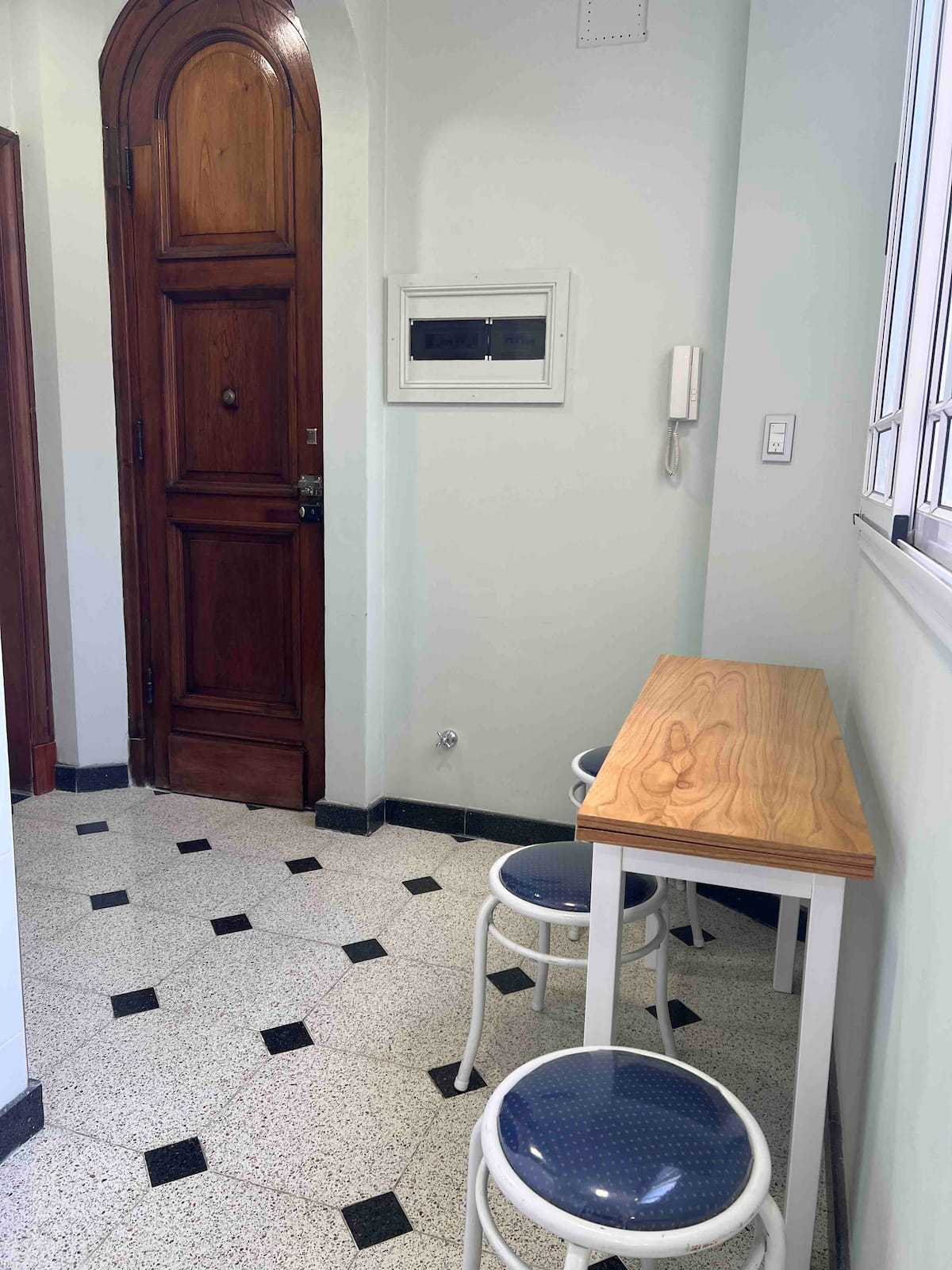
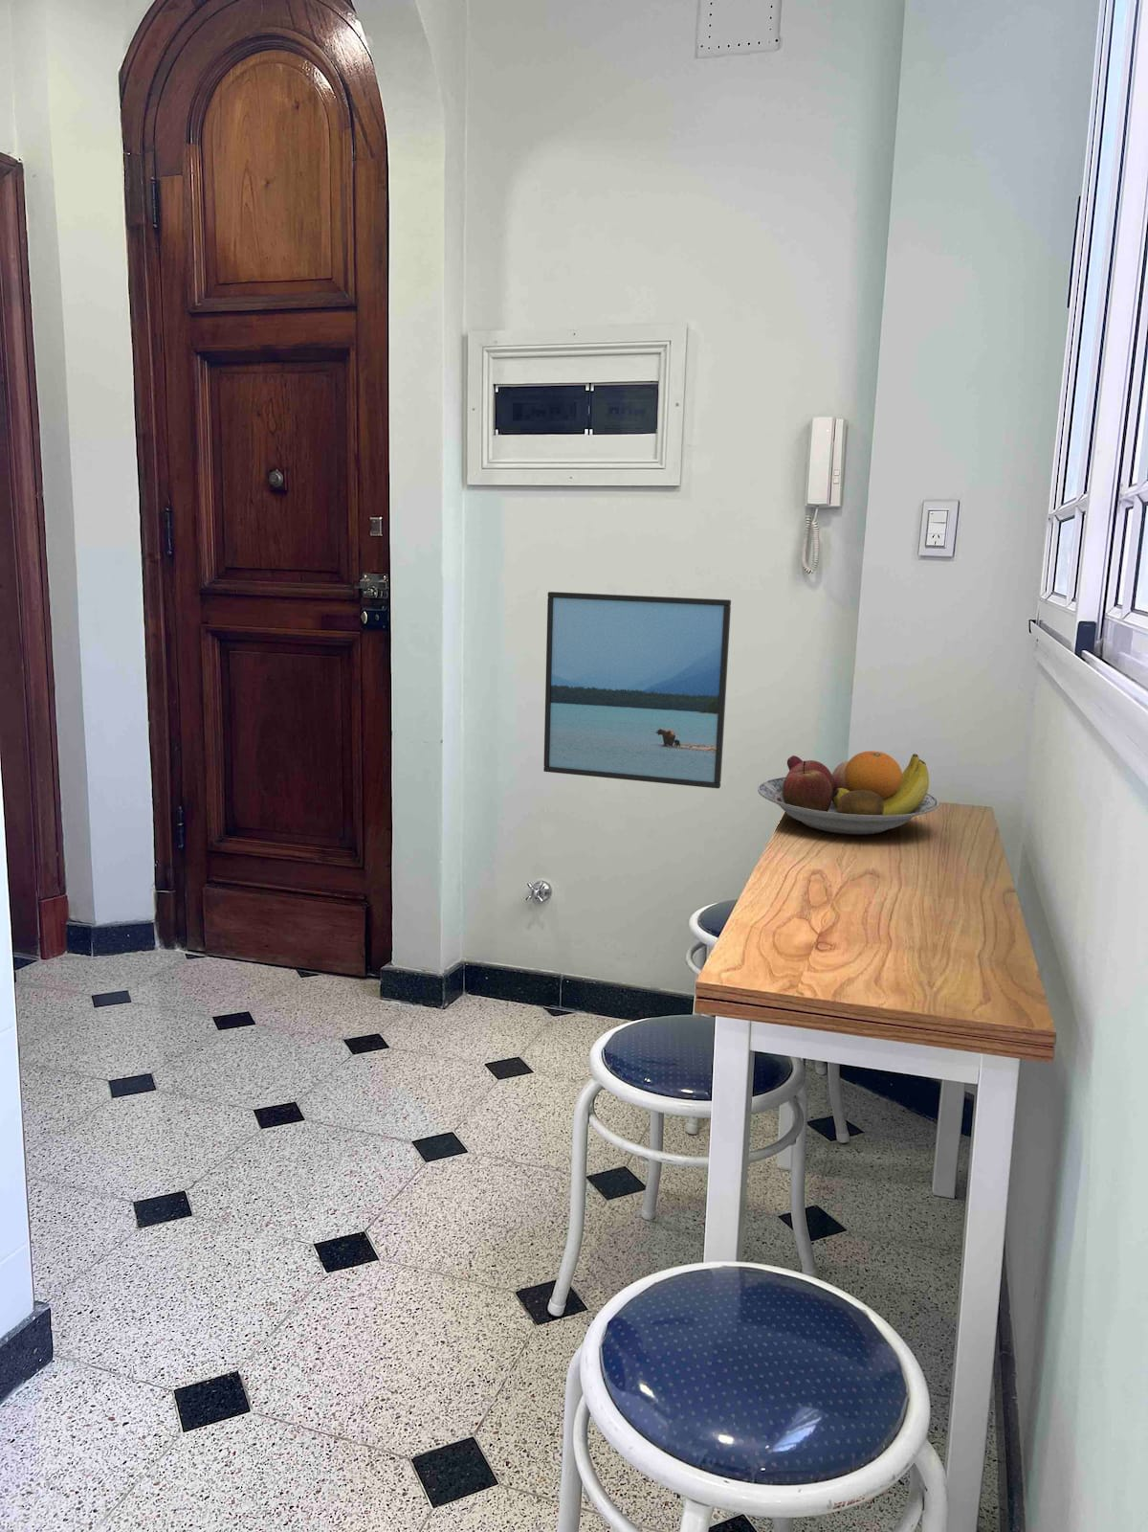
+ fruit bowl [757,750,939,836]
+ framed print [543,591,732,790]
